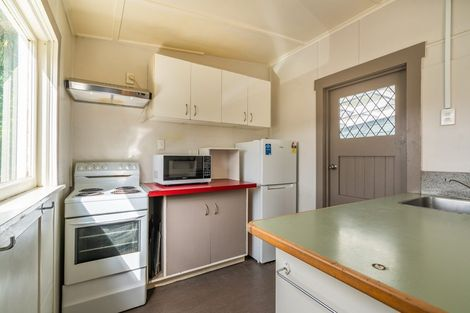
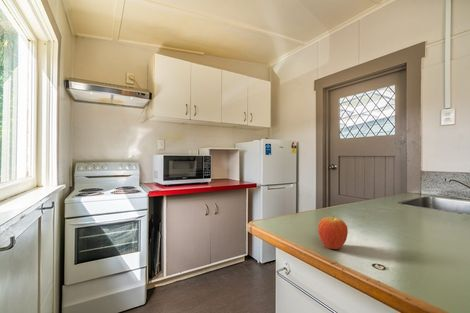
+ fruit [317,215,349,250]
